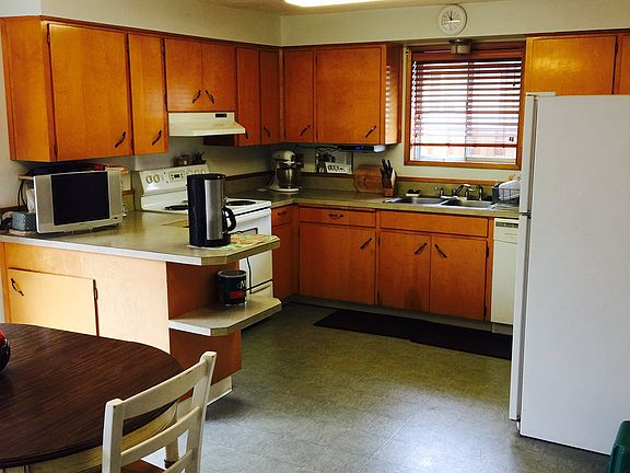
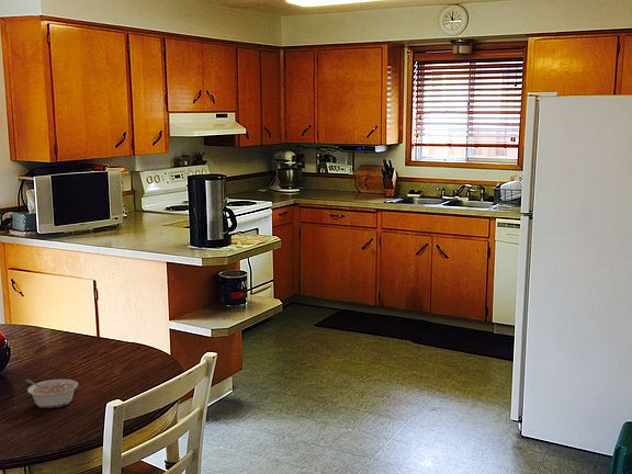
+ legume [24,379,79,409]
